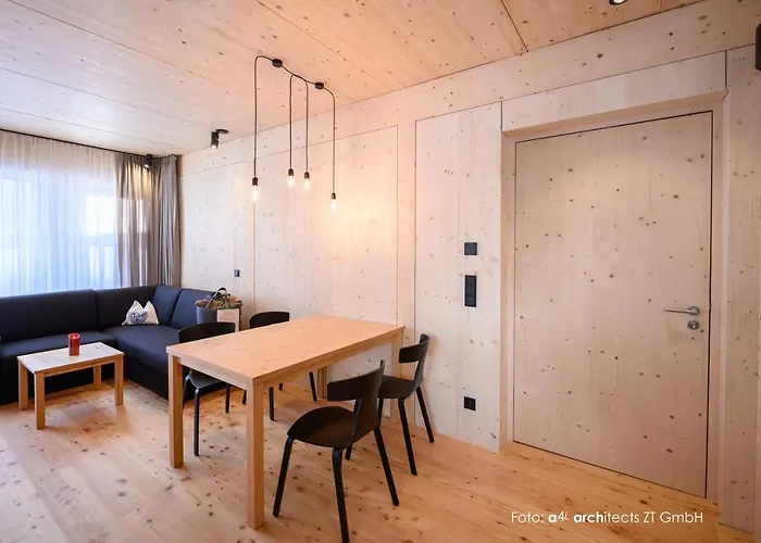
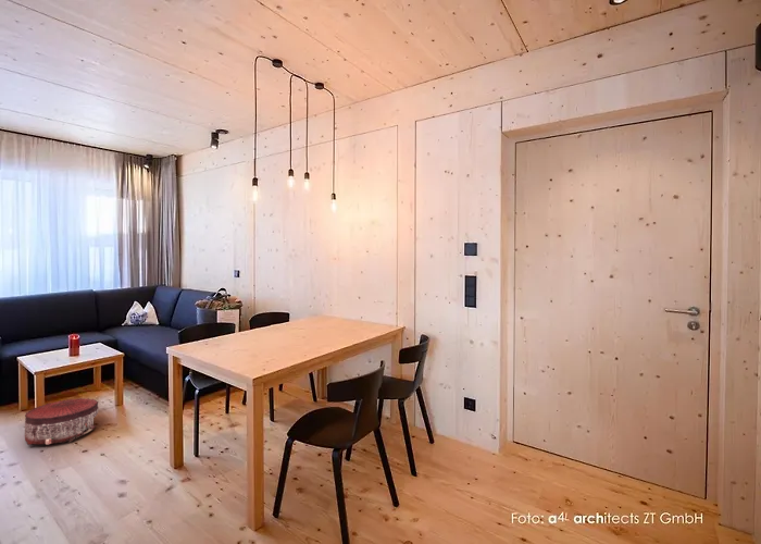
+ pouf [24,397,100,446]
